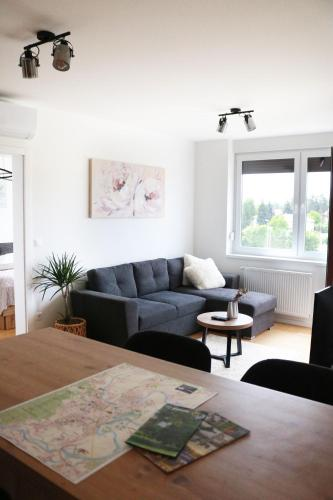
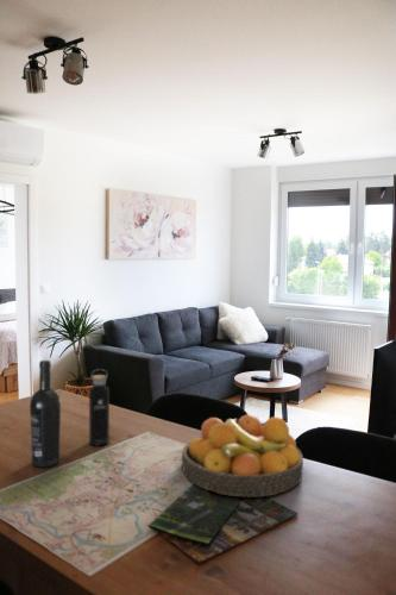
+ wine bottle [29,359,62,469]
+ fruit bowl [181,414,304,497]
+ water bottle [88,368,111,447]
